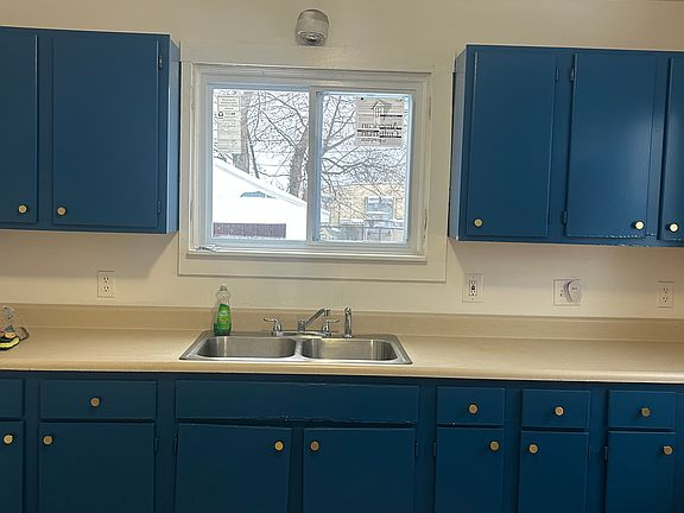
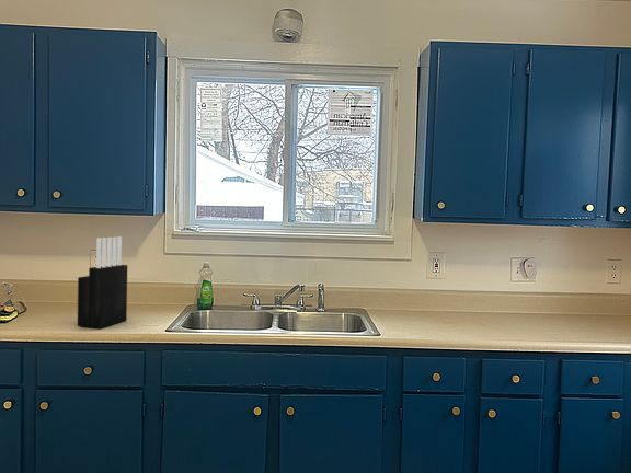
+ knife block [77,235,128,330]
